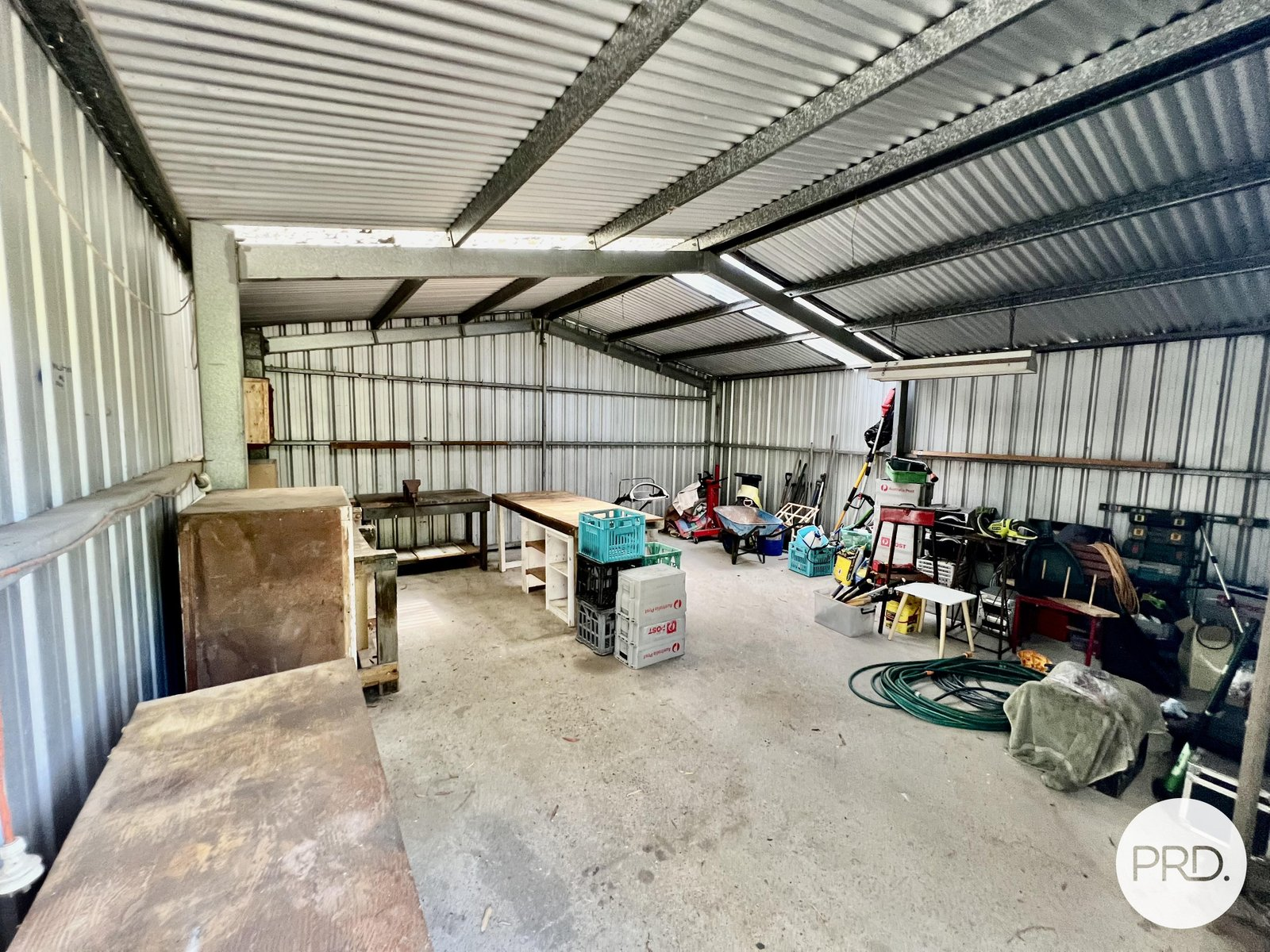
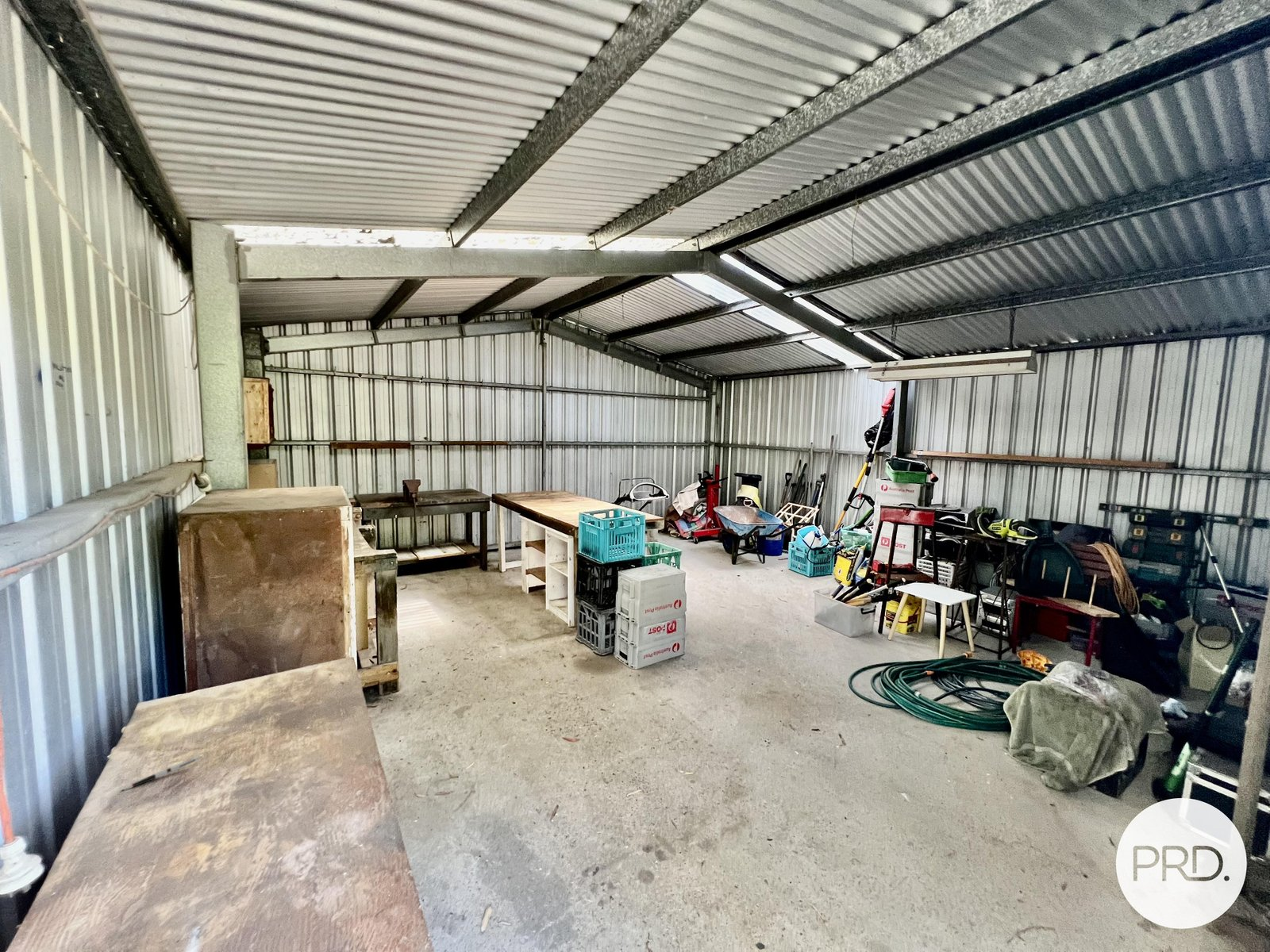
+ pen [120,755,202,792]
